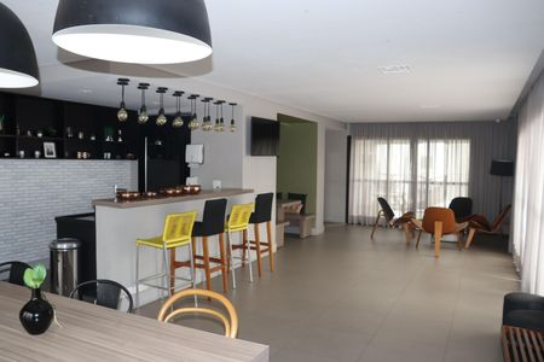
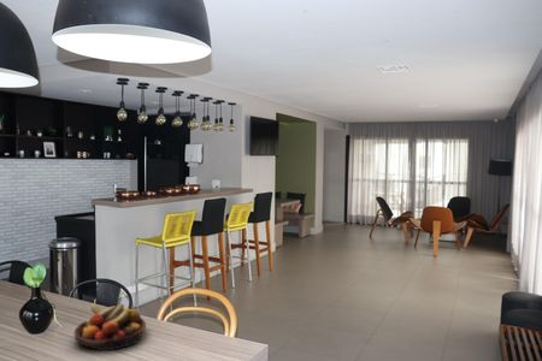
+ fruit bowl [73,303,147,351]
